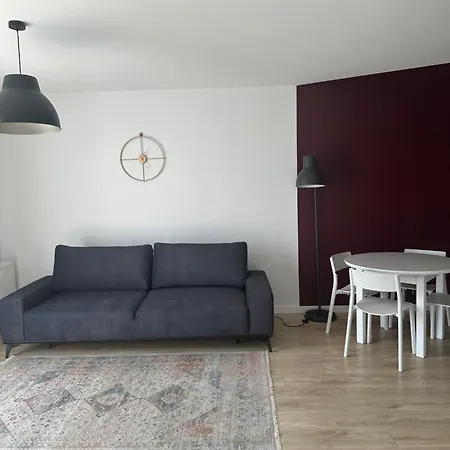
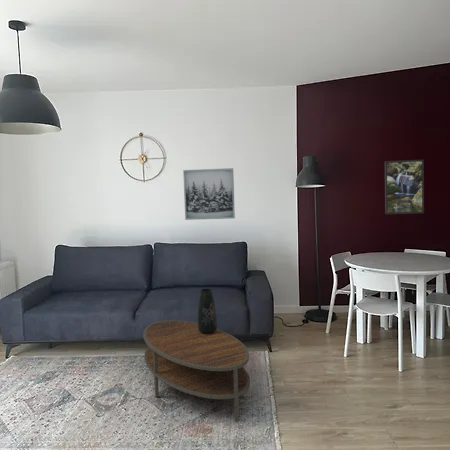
+ coffee table [142,319,251,423]
+ wall art [182,167,236,221]
+ vase [197,288,218,334]
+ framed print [384,159,425,215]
